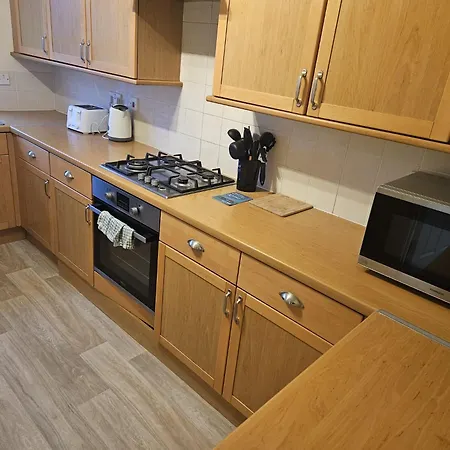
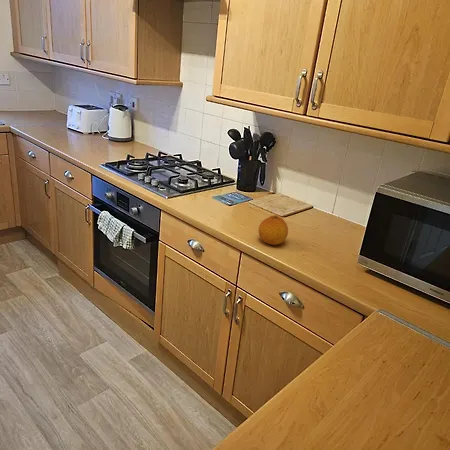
+ fruit [258,214,289,246]
